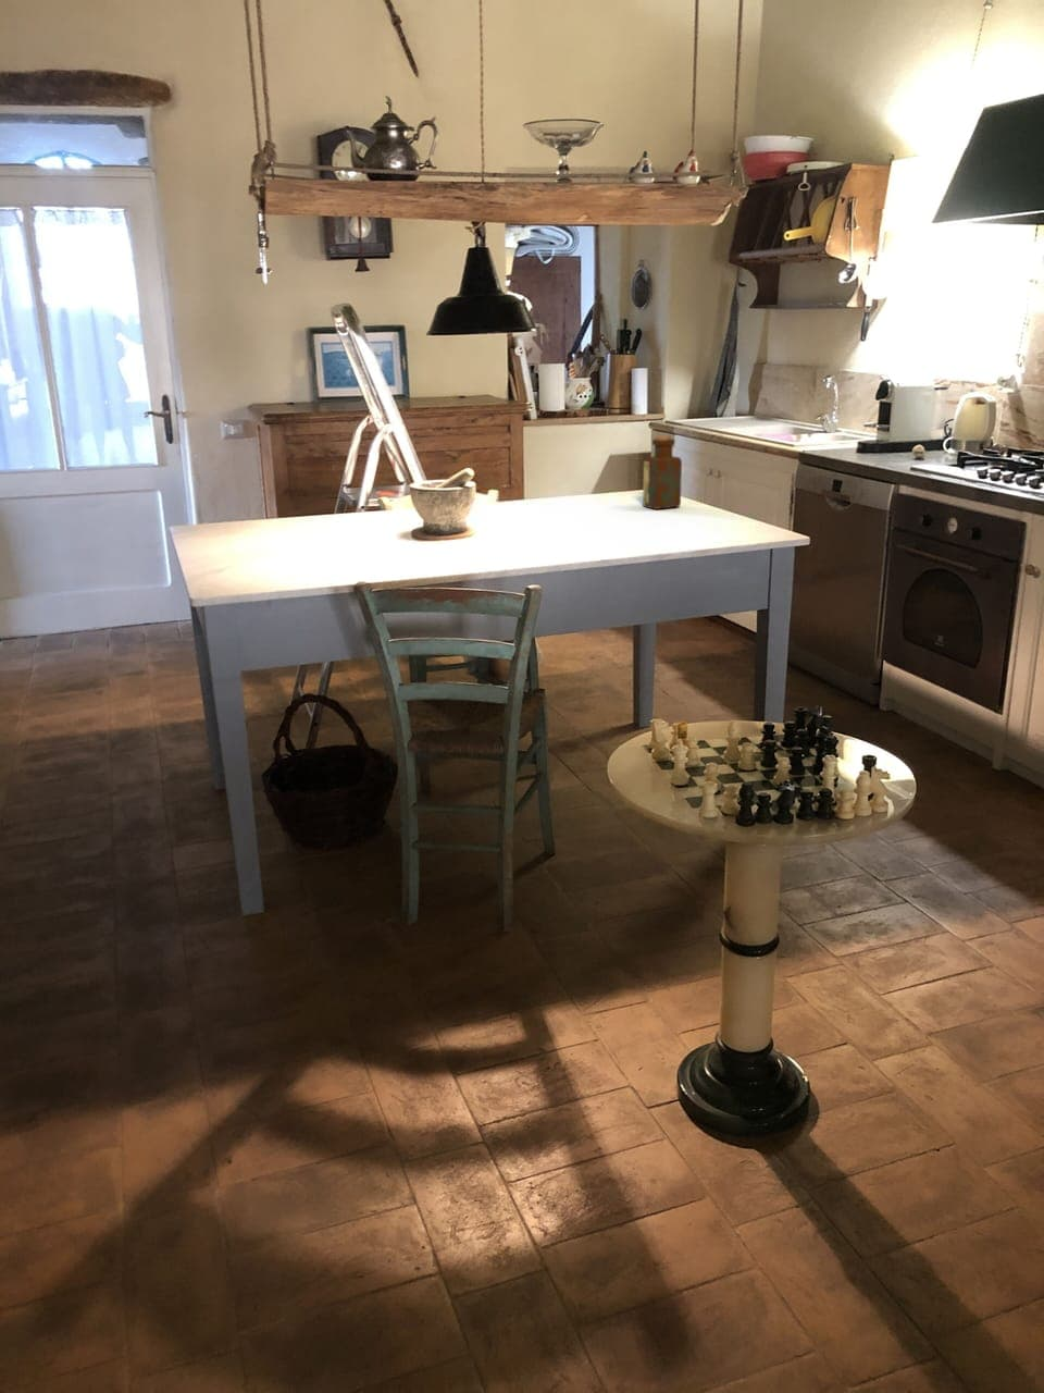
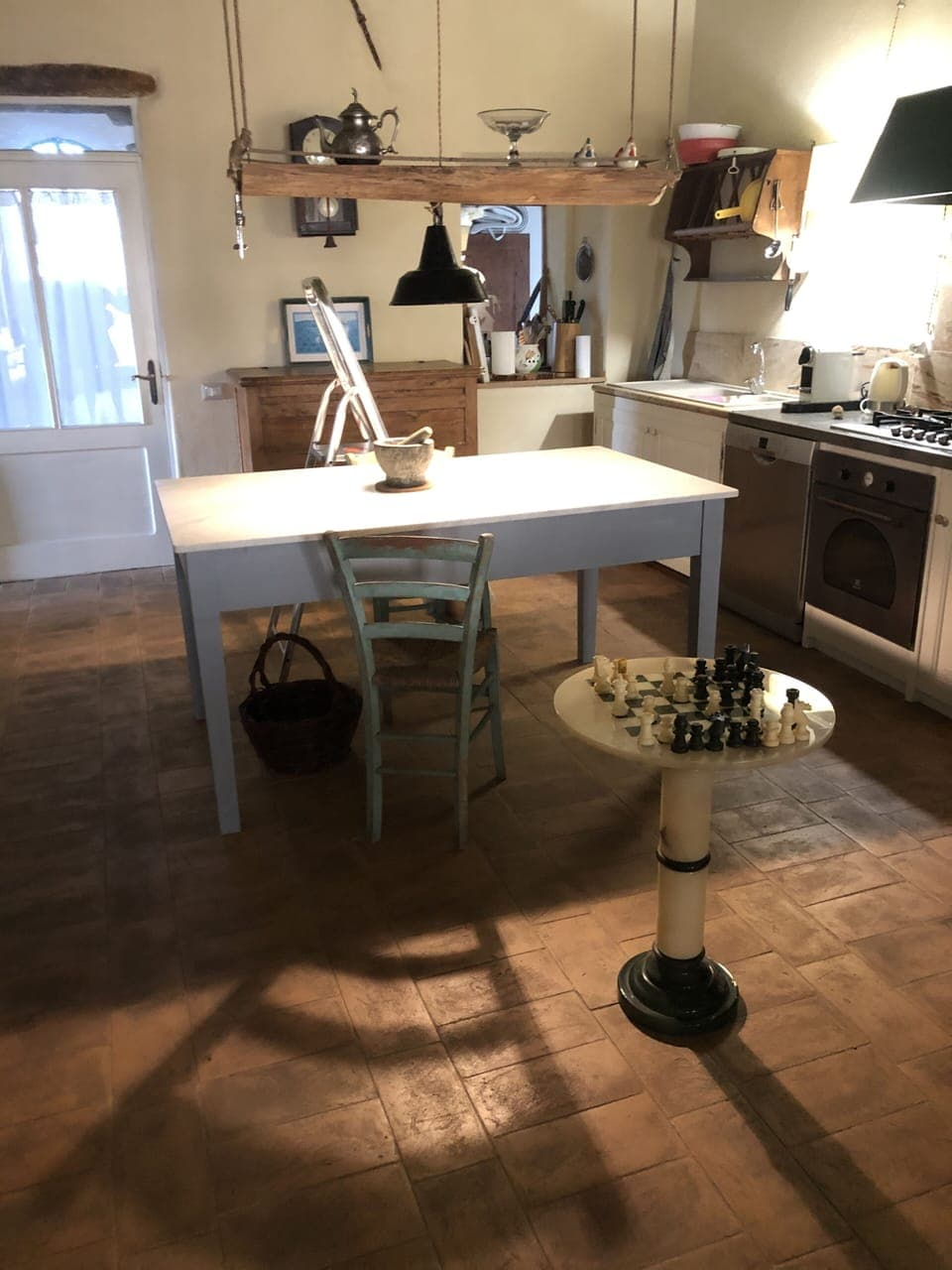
- bottle [642,435,683,510]
